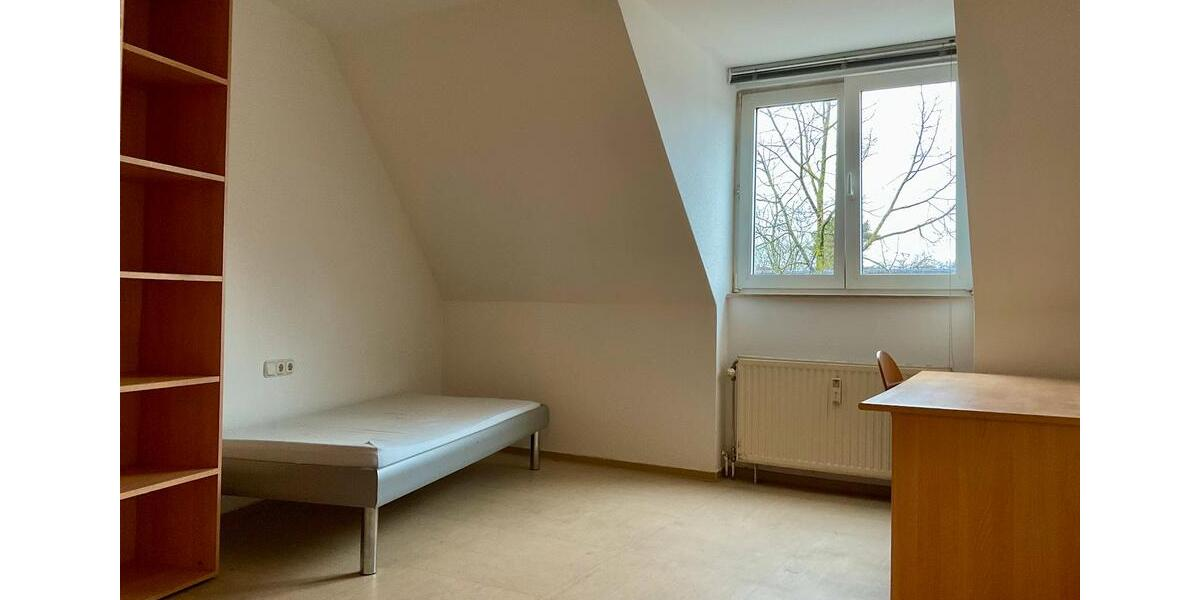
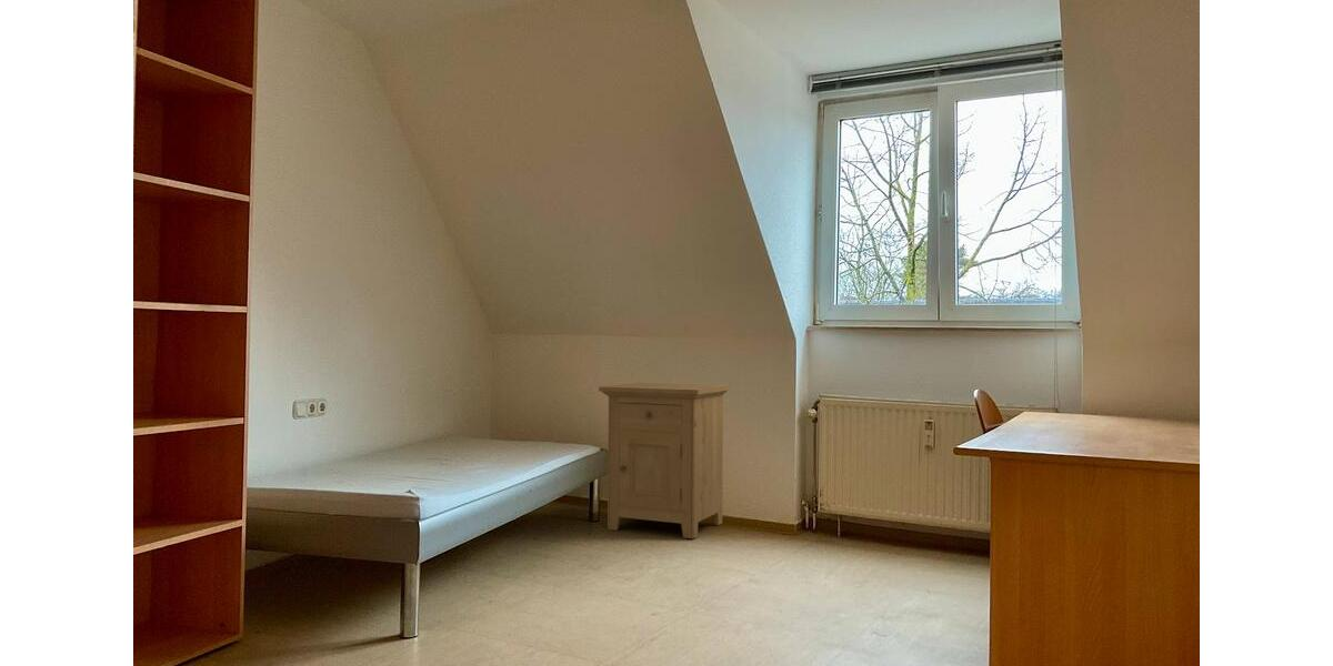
+ nightstand [598,382,731,539]
